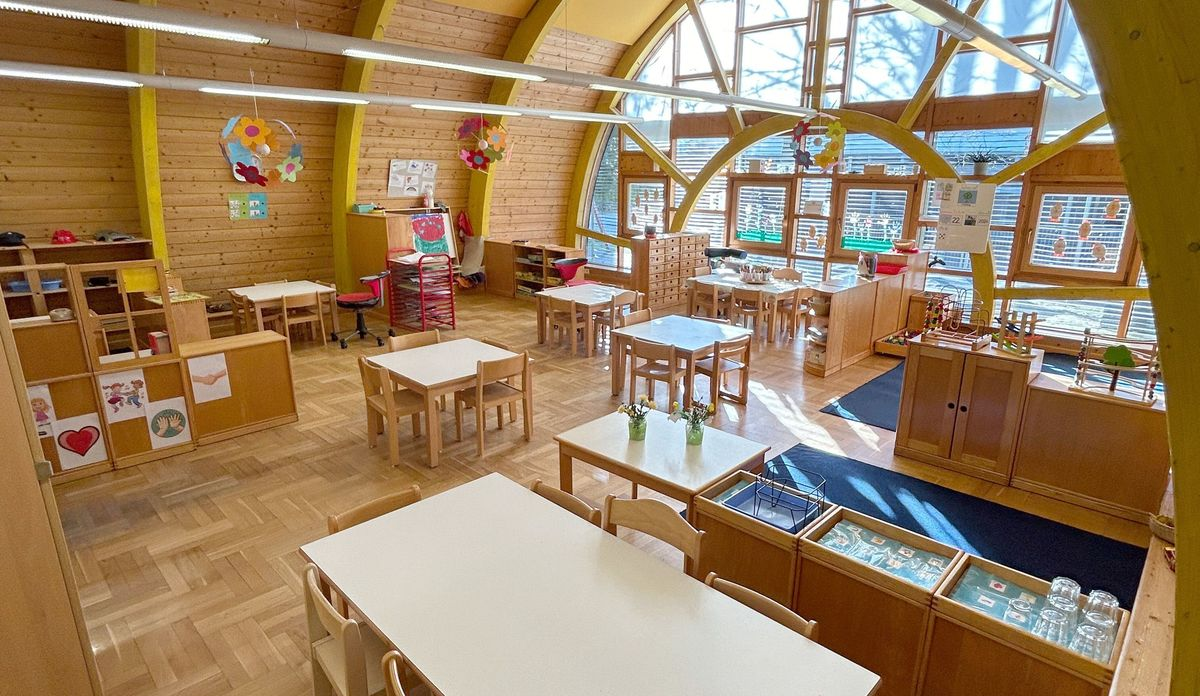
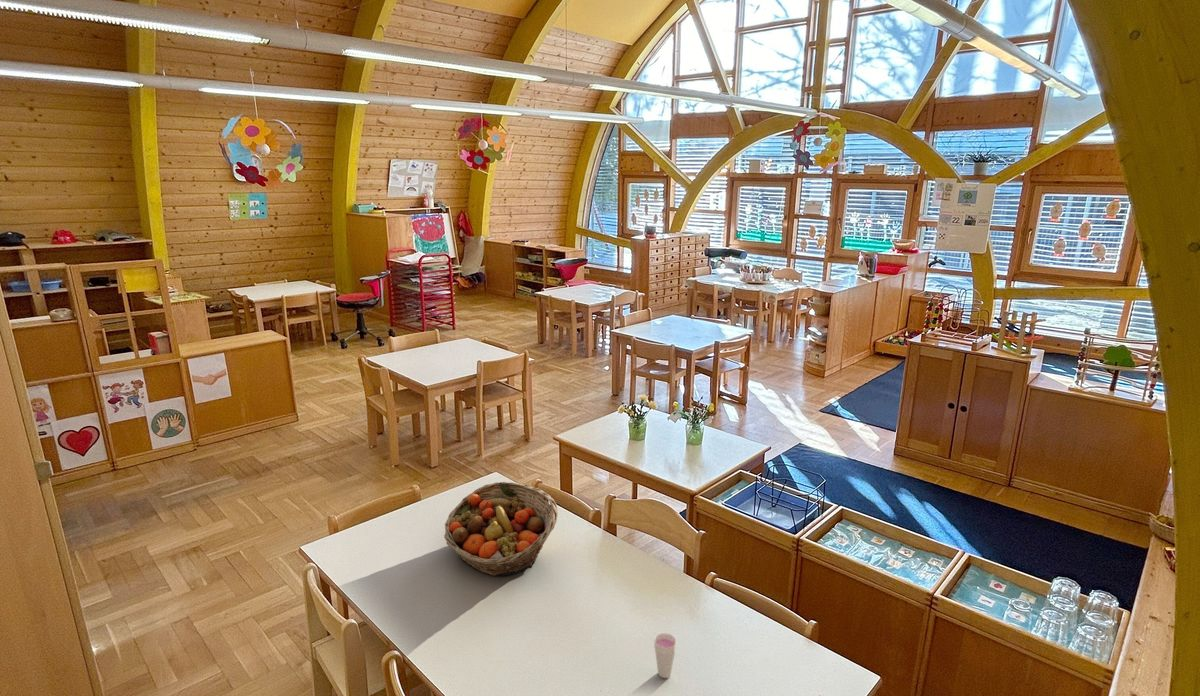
+ fruit basket [443,481,559,577]
+ cup [653,632,677,679]
